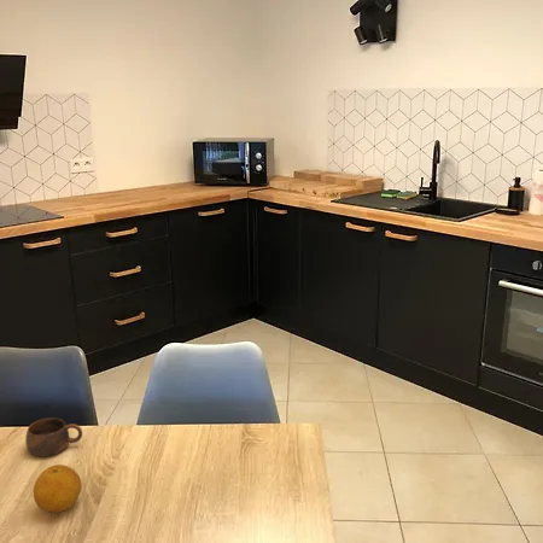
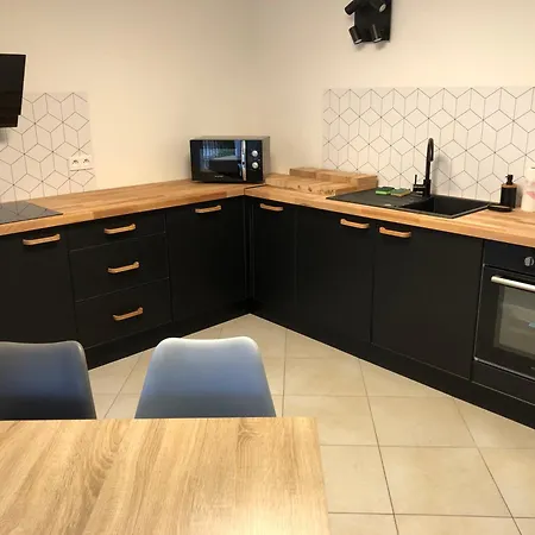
- fruit [33,463,83,514]
- cup [24,416,83,457]
